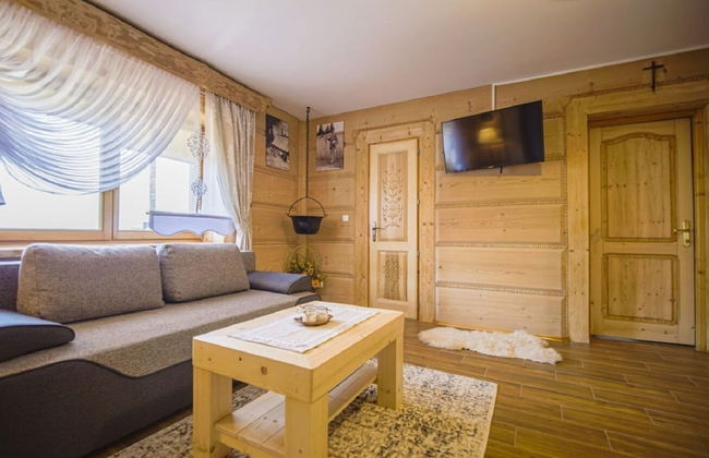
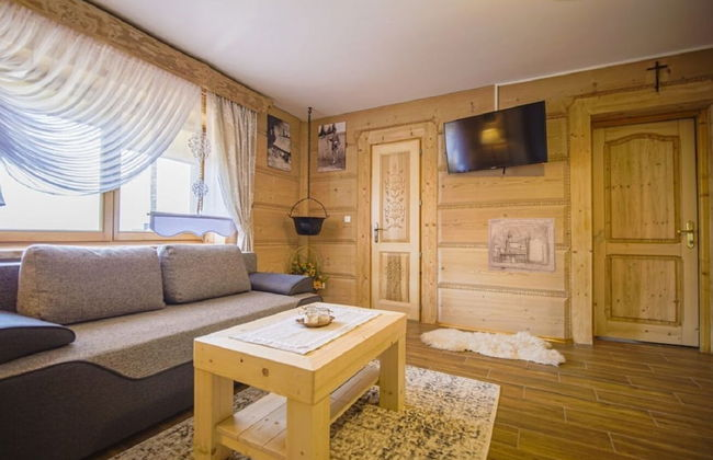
+ relief carving [487,217,557,275]
